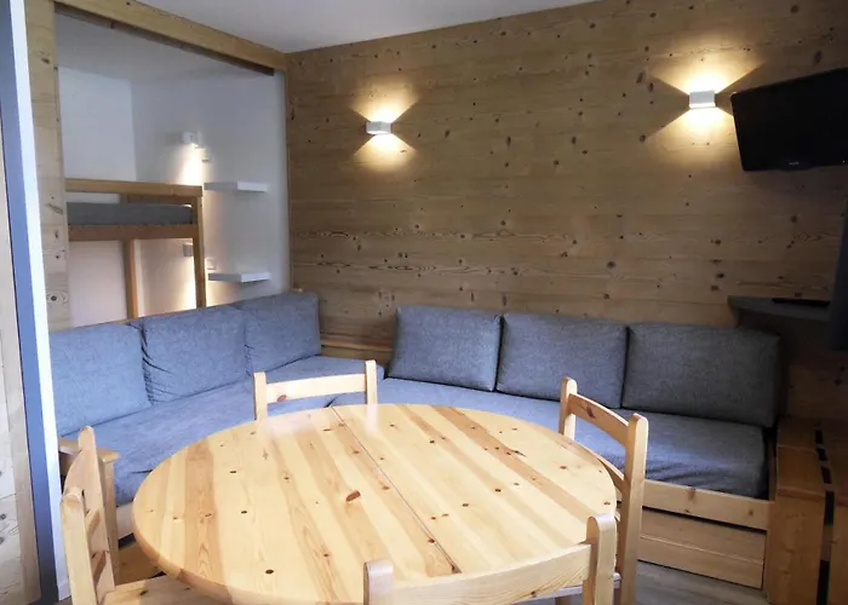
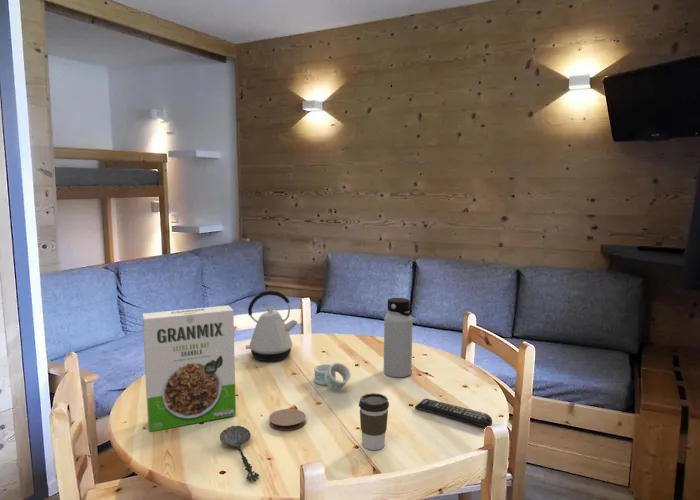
+ spoon [219,425,260,483]
+ remote control [414,397,493,428]
+ coffee cup [358,392,390,451]
+ kettle [245,290,299,362]
+ napkin ring [313,362,351,391]
+ coaster [268,408,307,431]
+ water bottle [383,297,414,378]
+ cereal box [142,304,237,433]
